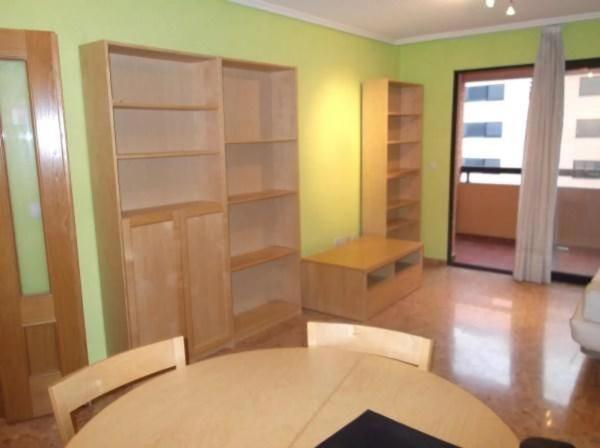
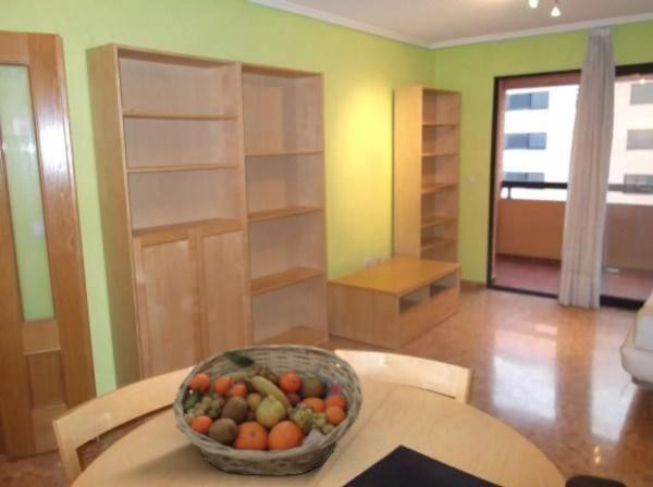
+ fruit basket [172,344,365,477]
